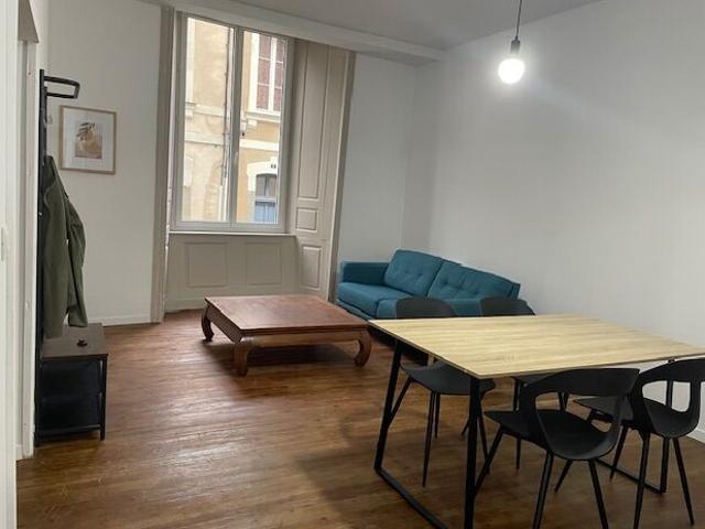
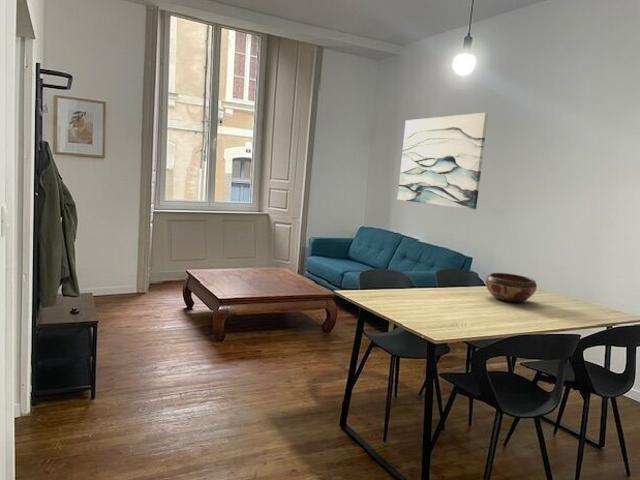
+ wall art [397,112,489,211]
+ decorative bowl [485,272,538,303]
